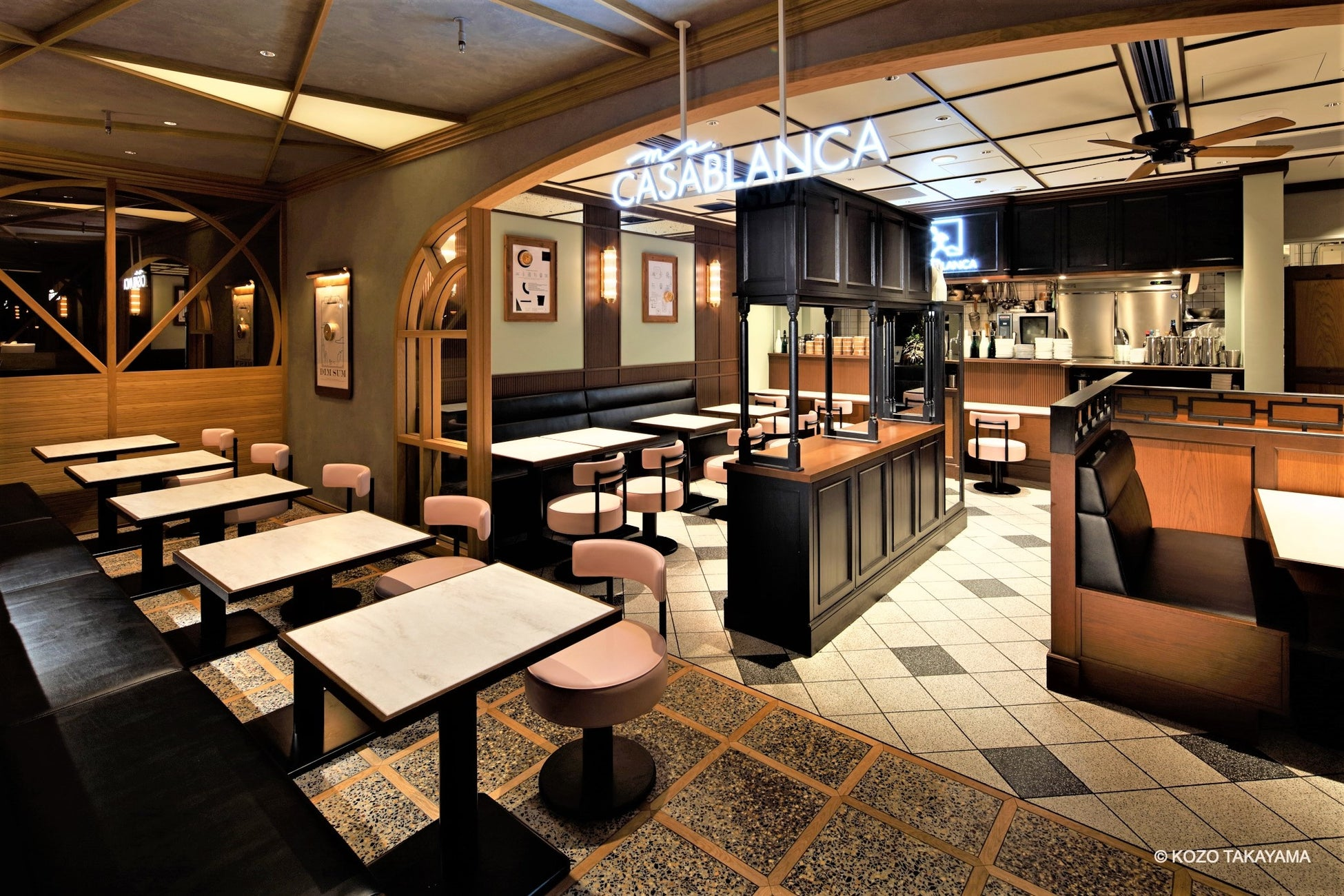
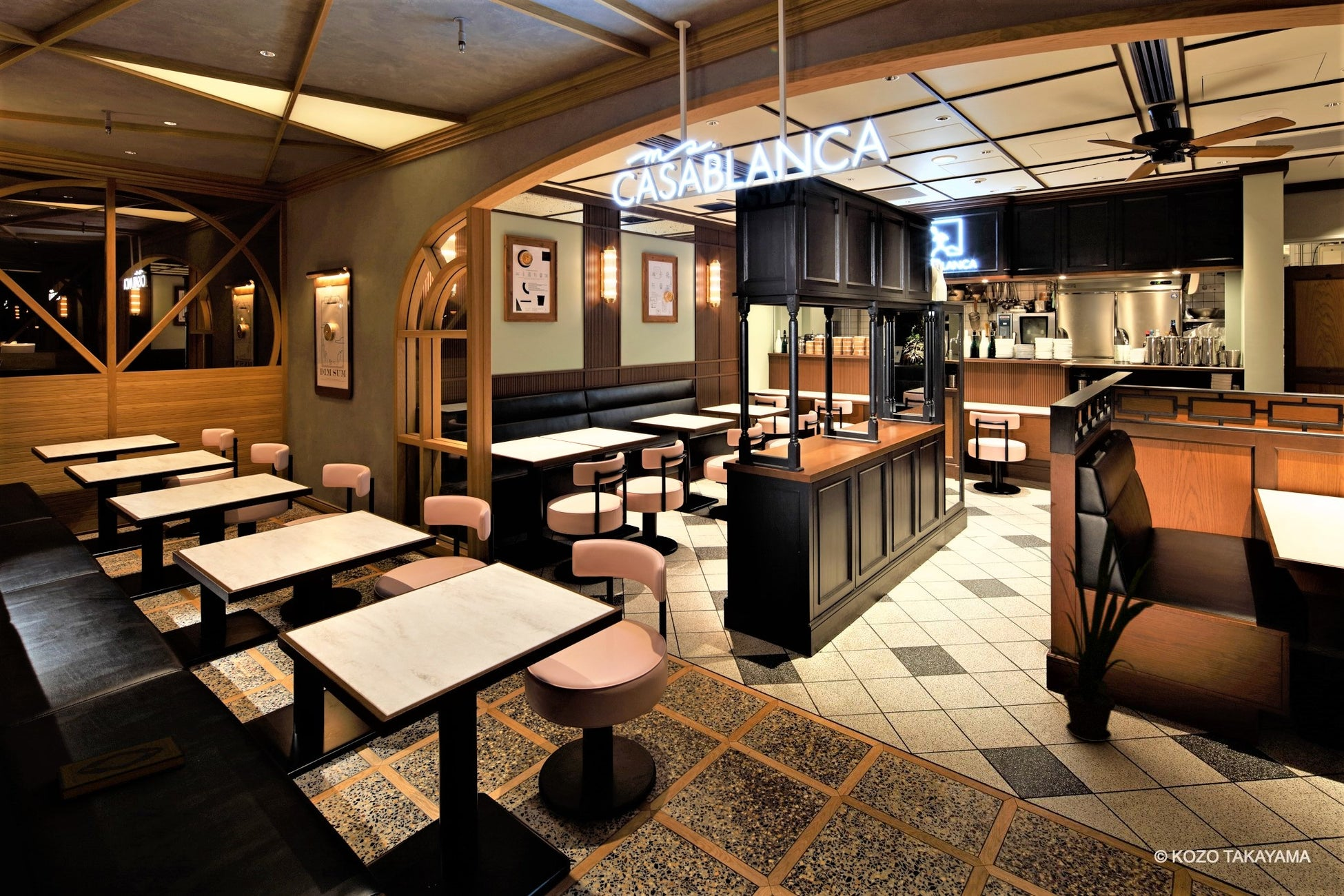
+ house plant [1028,519,1161,743]
+ hardback book [56,735,187,804]
